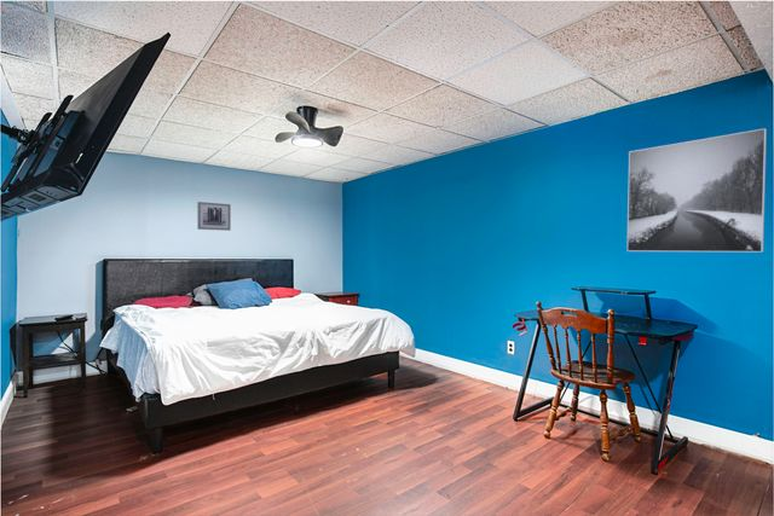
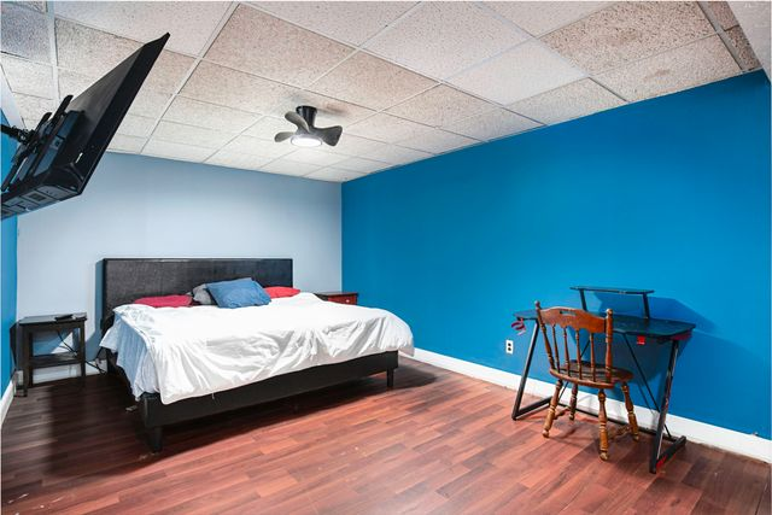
- wall art [196,201,232,232]
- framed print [626,128,768,254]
